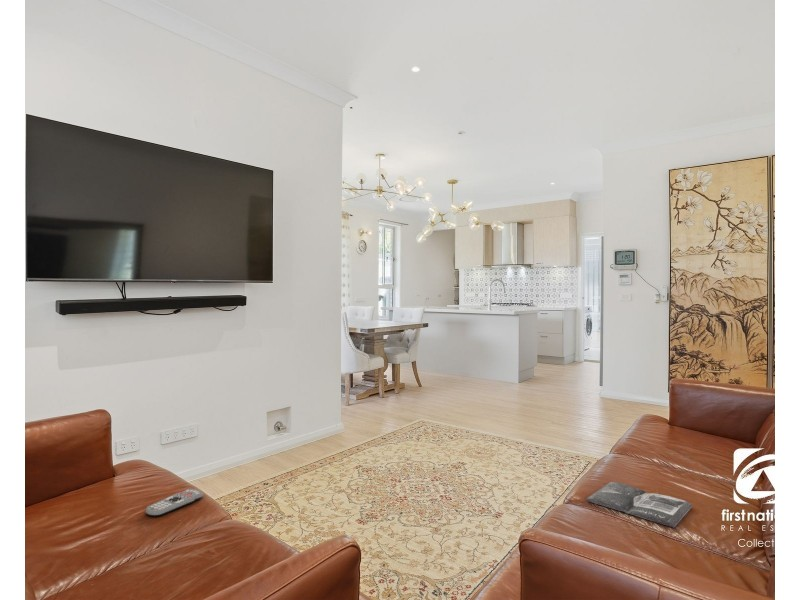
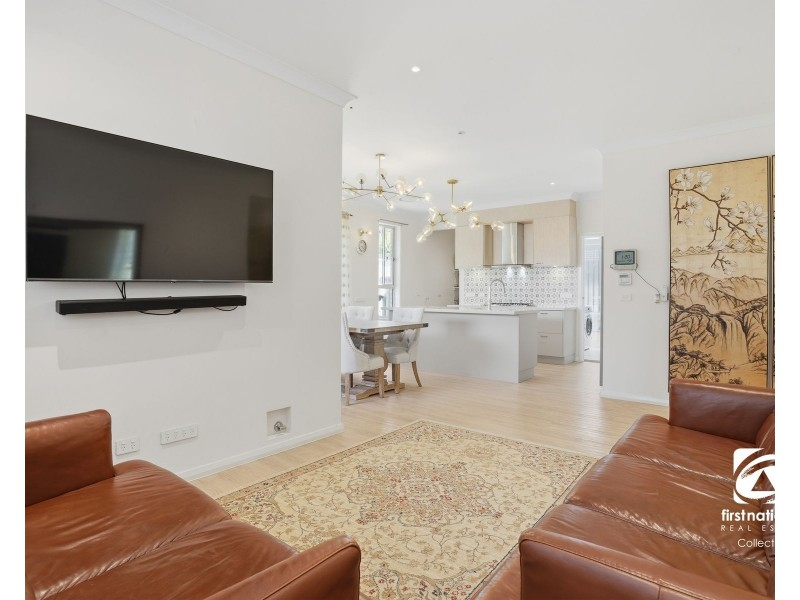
- magazine [586,481,693,529]
- remote control [145,488,204,517]
